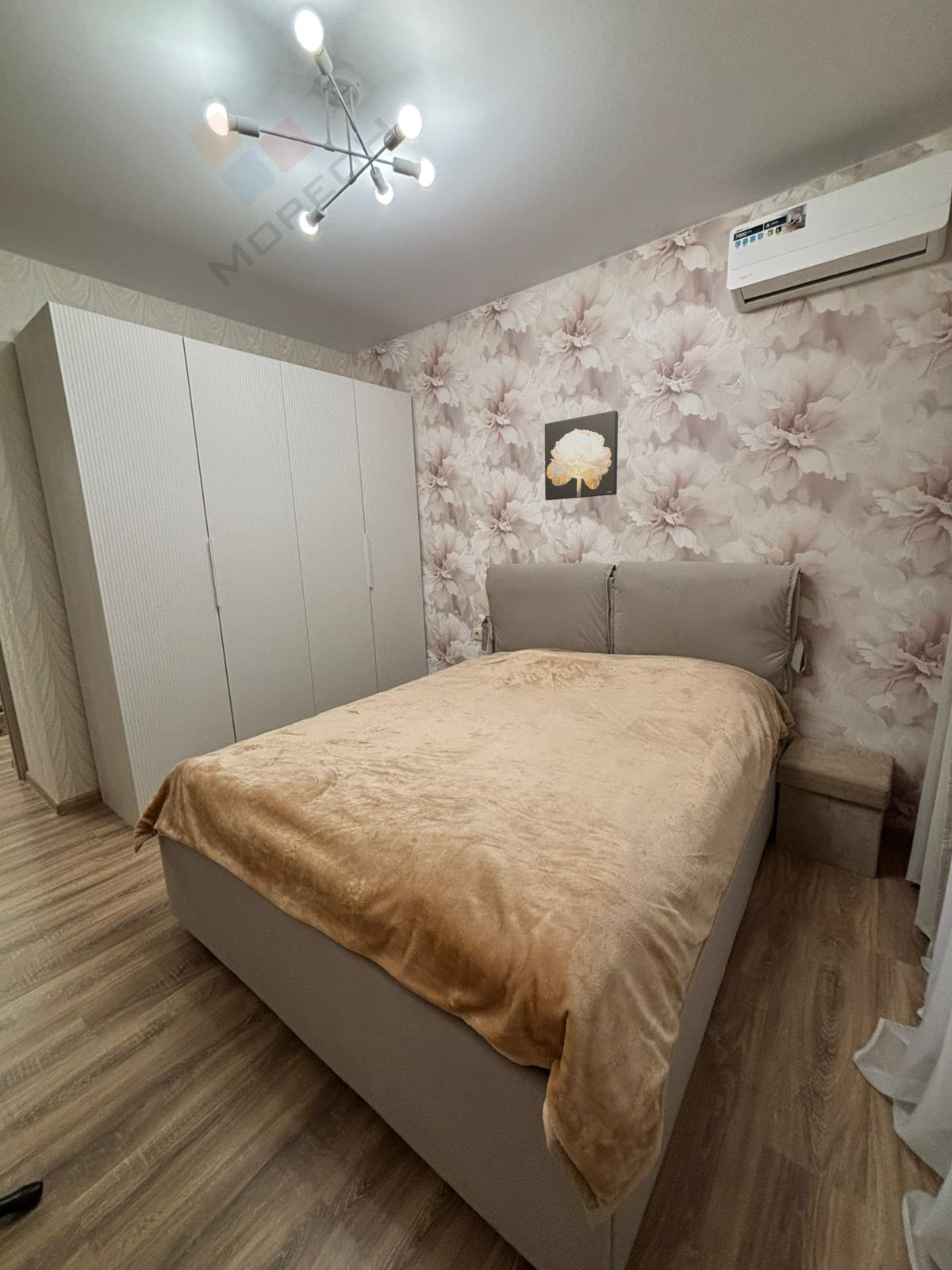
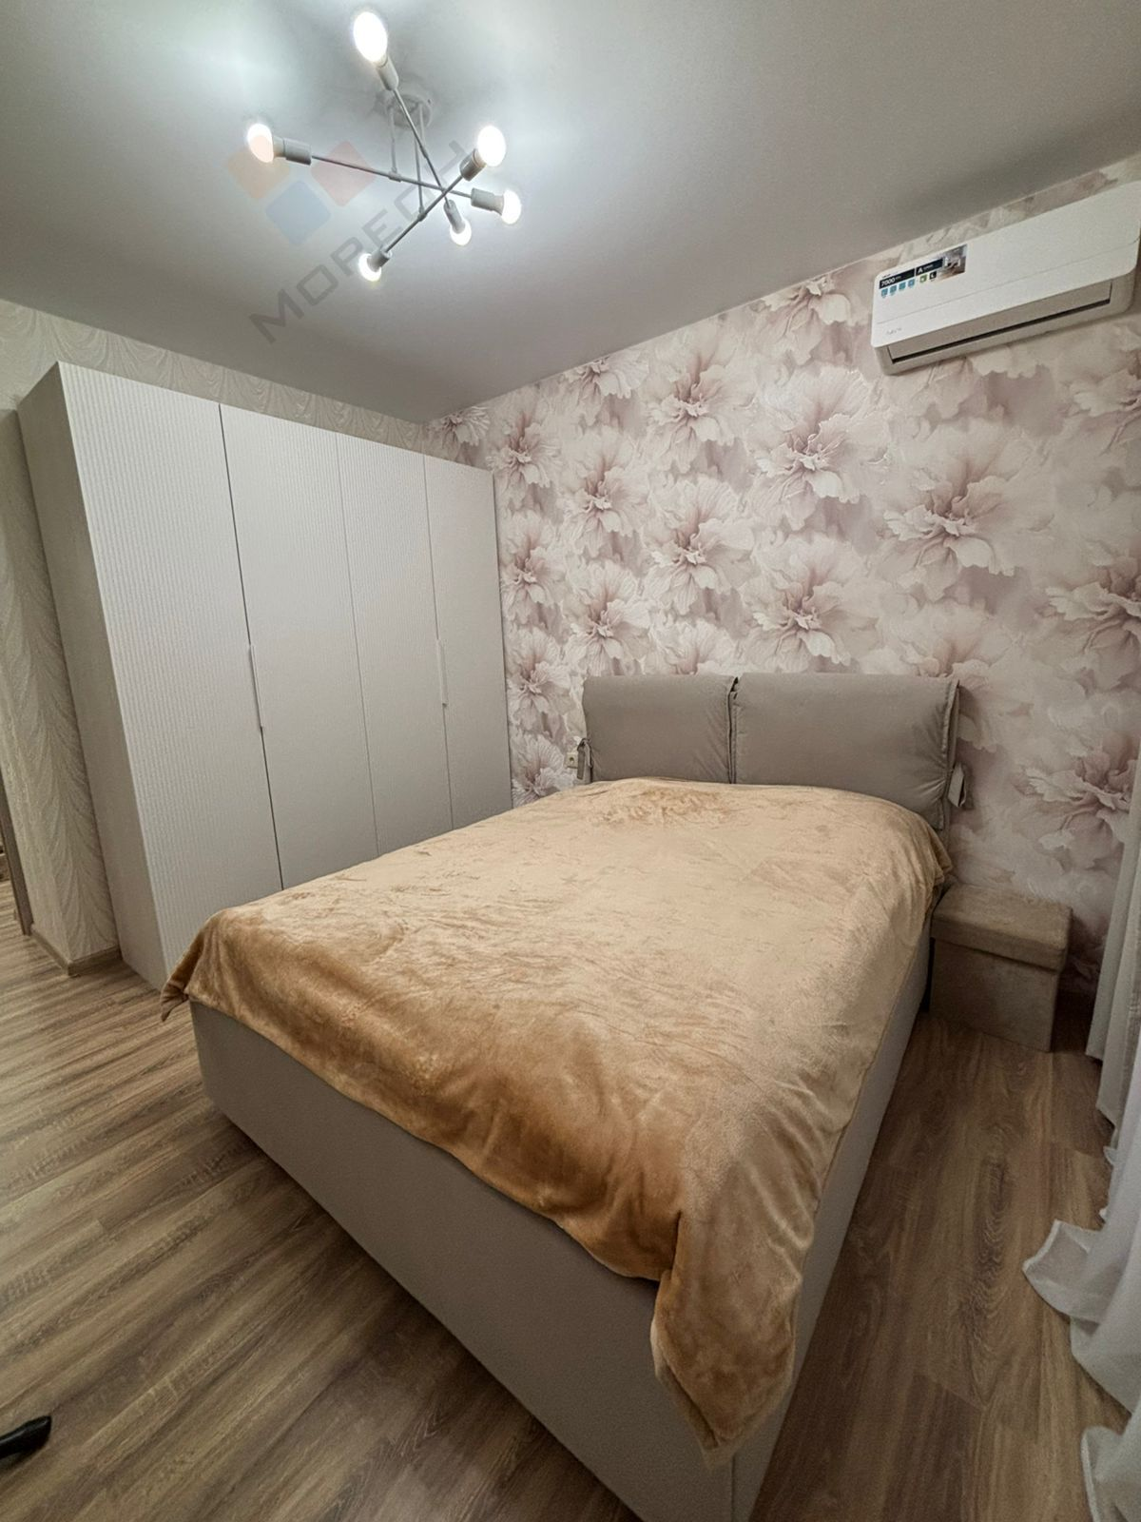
- wall art [544,410,619,501]
